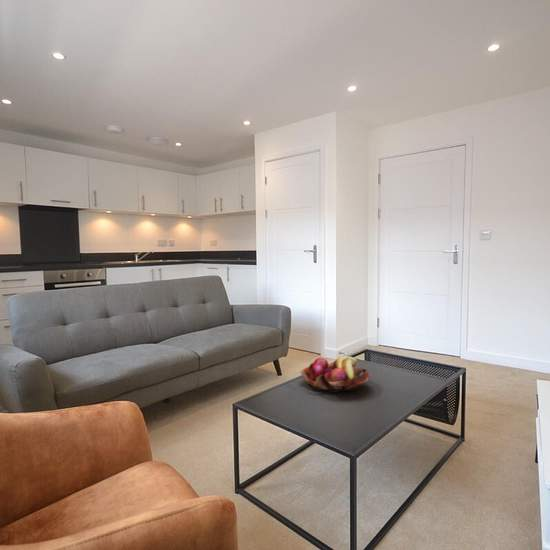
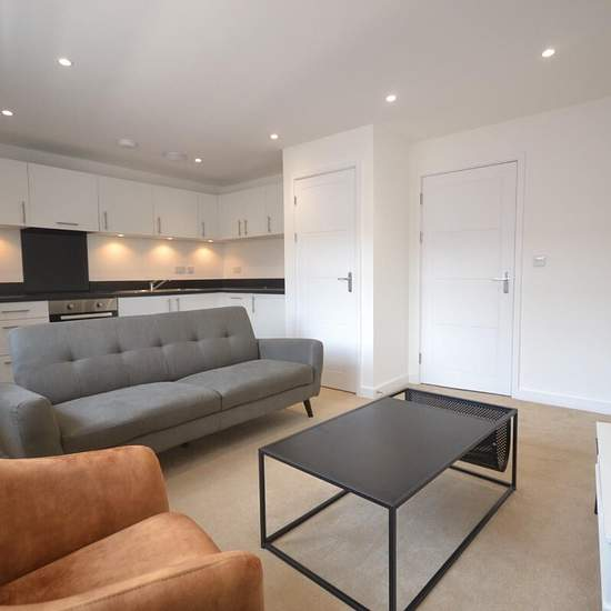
- fruit basket [299,355,371,393]
